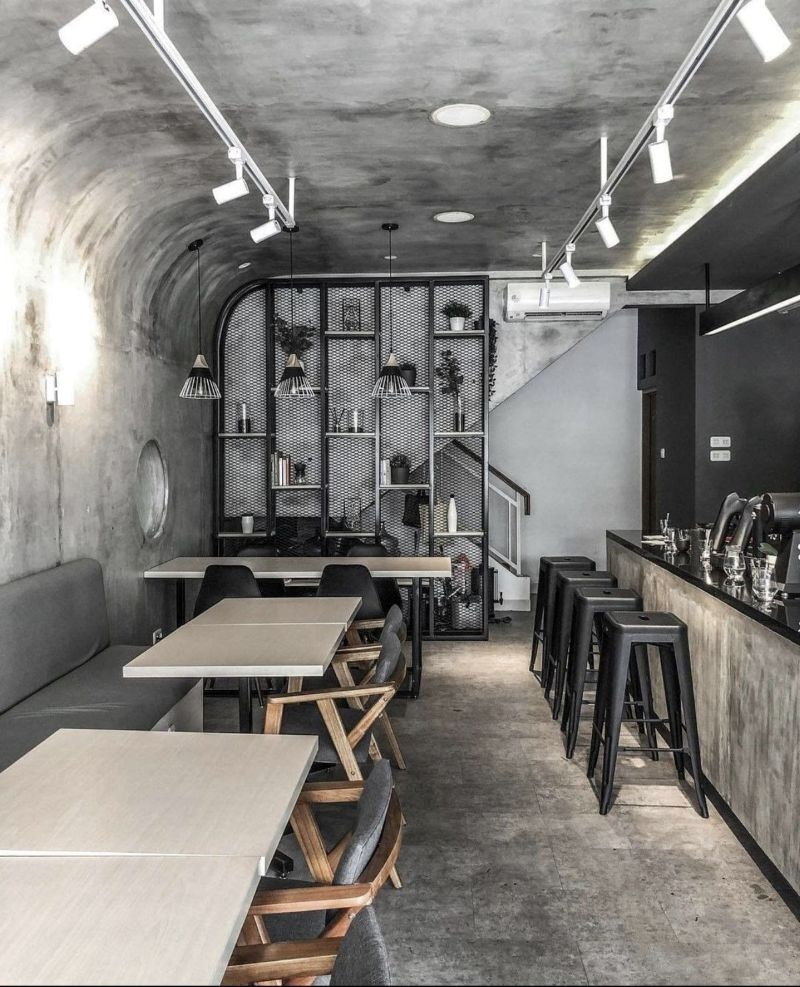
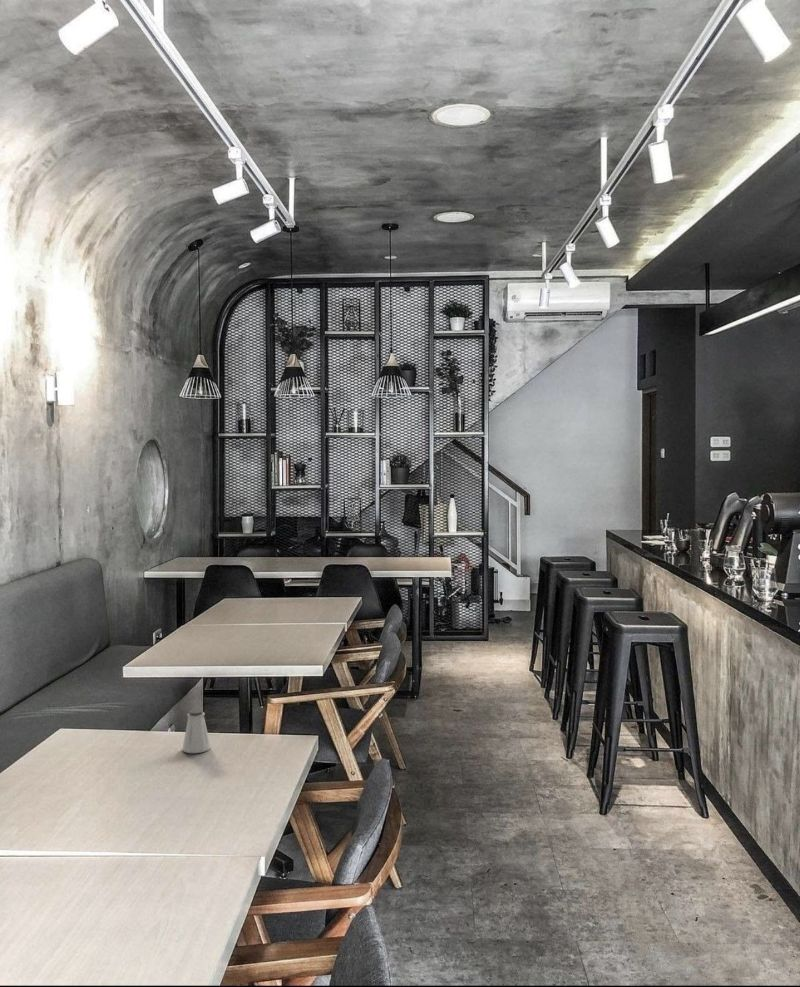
+ saltshaker [181,708,211,754]
